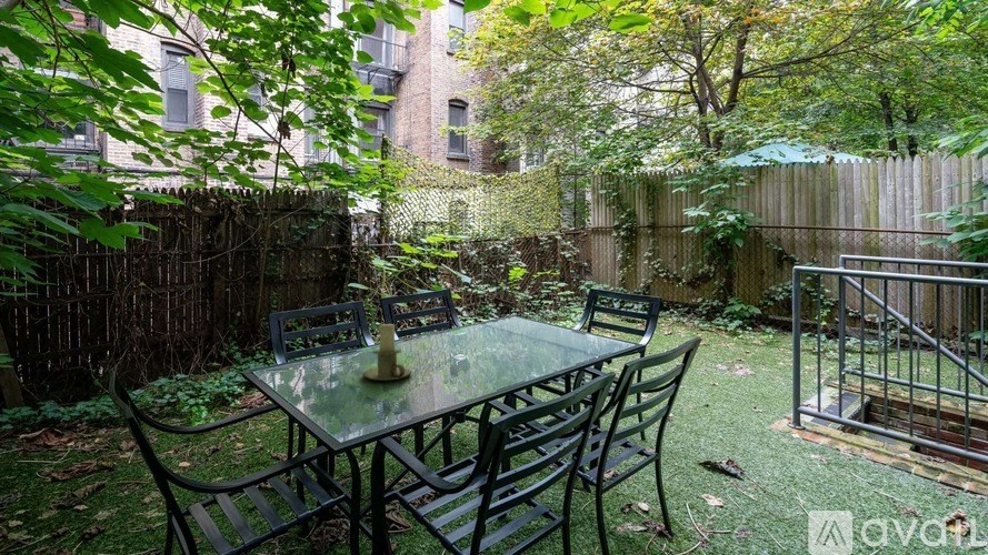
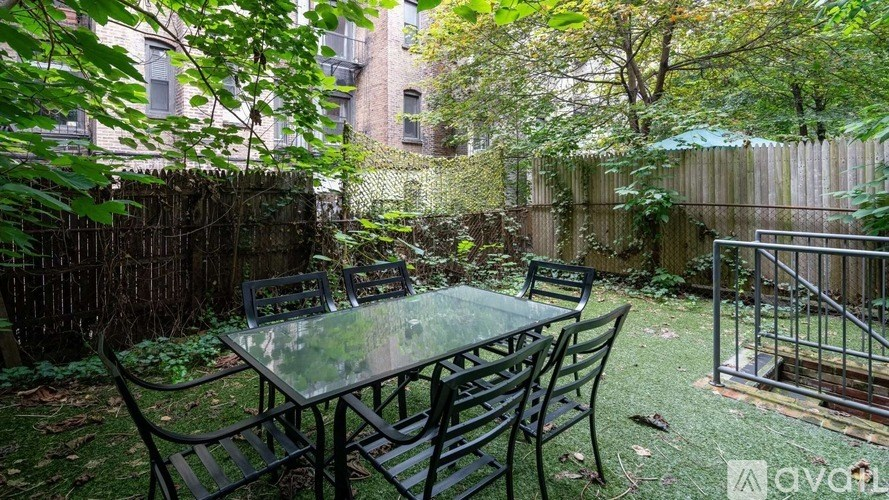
- candle holder [361,323,413,382]
